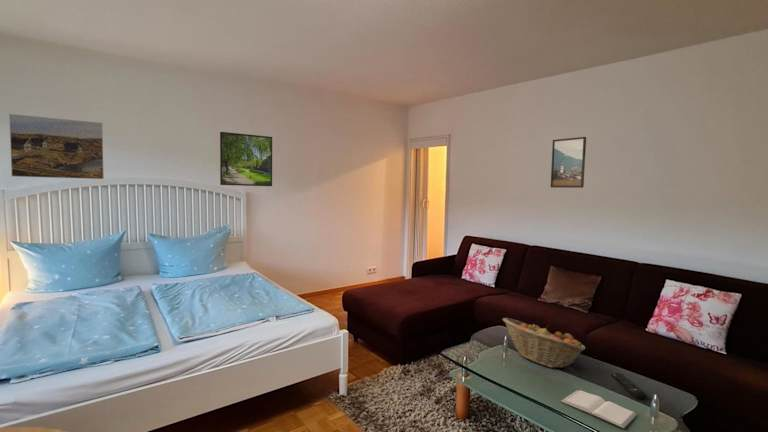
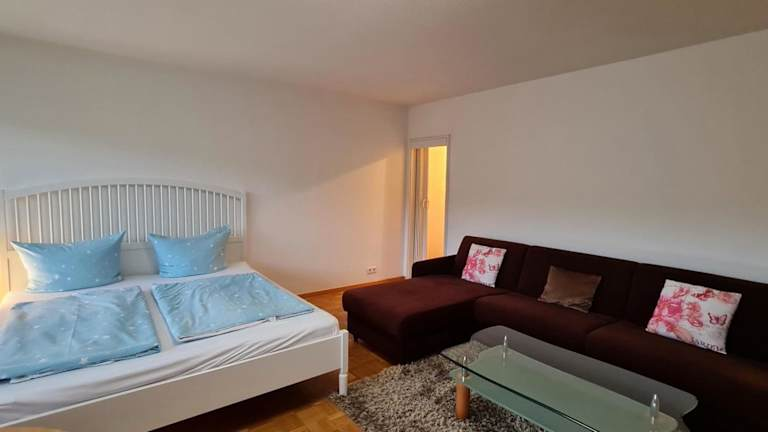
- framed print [550,136,587,189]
- book [560,389,638,429]
- fruit basket [501,317,586,369]
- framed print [219,131,273,187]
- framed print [8,113,105,180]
- remote control [610,372,648,399]
